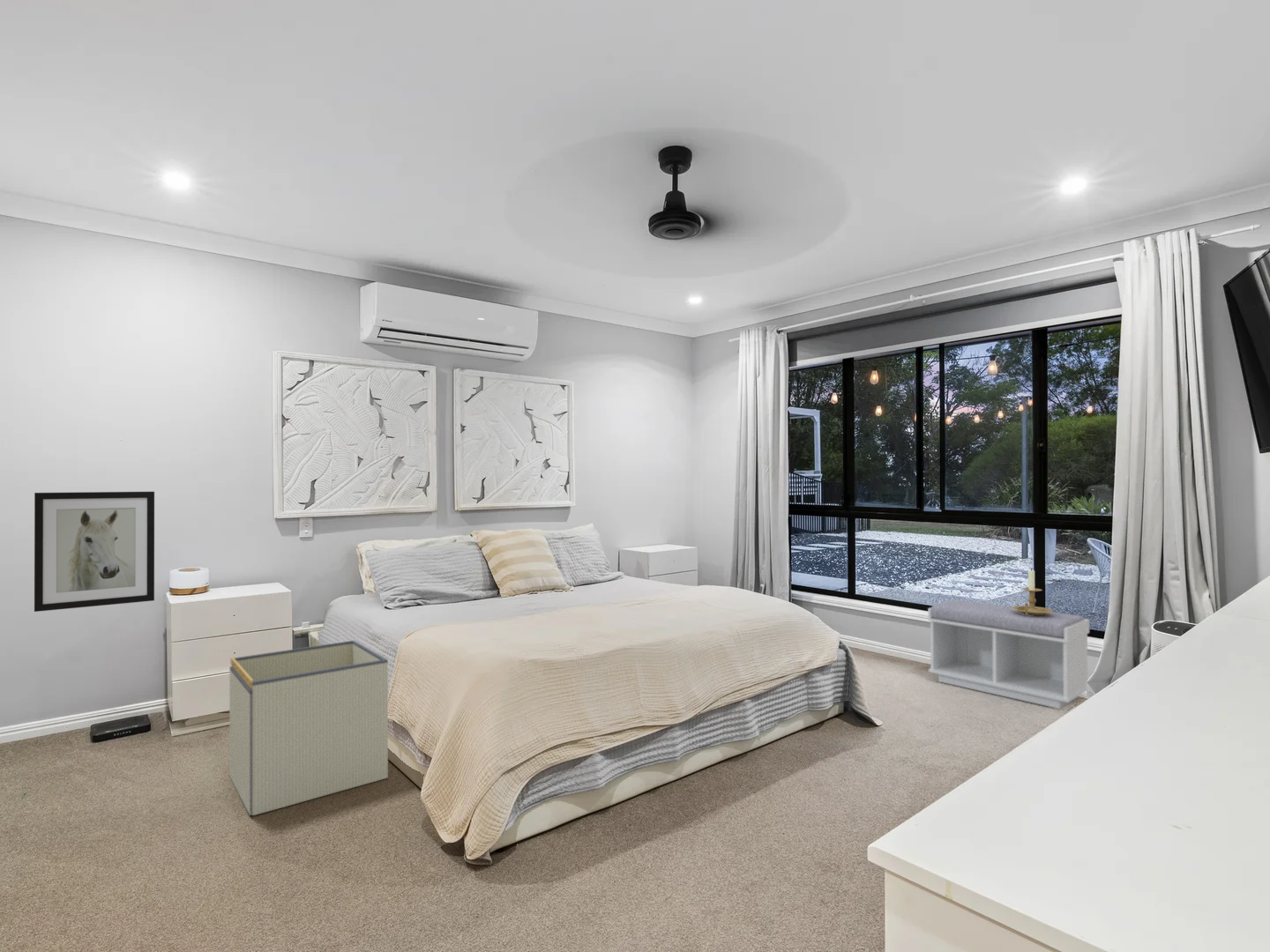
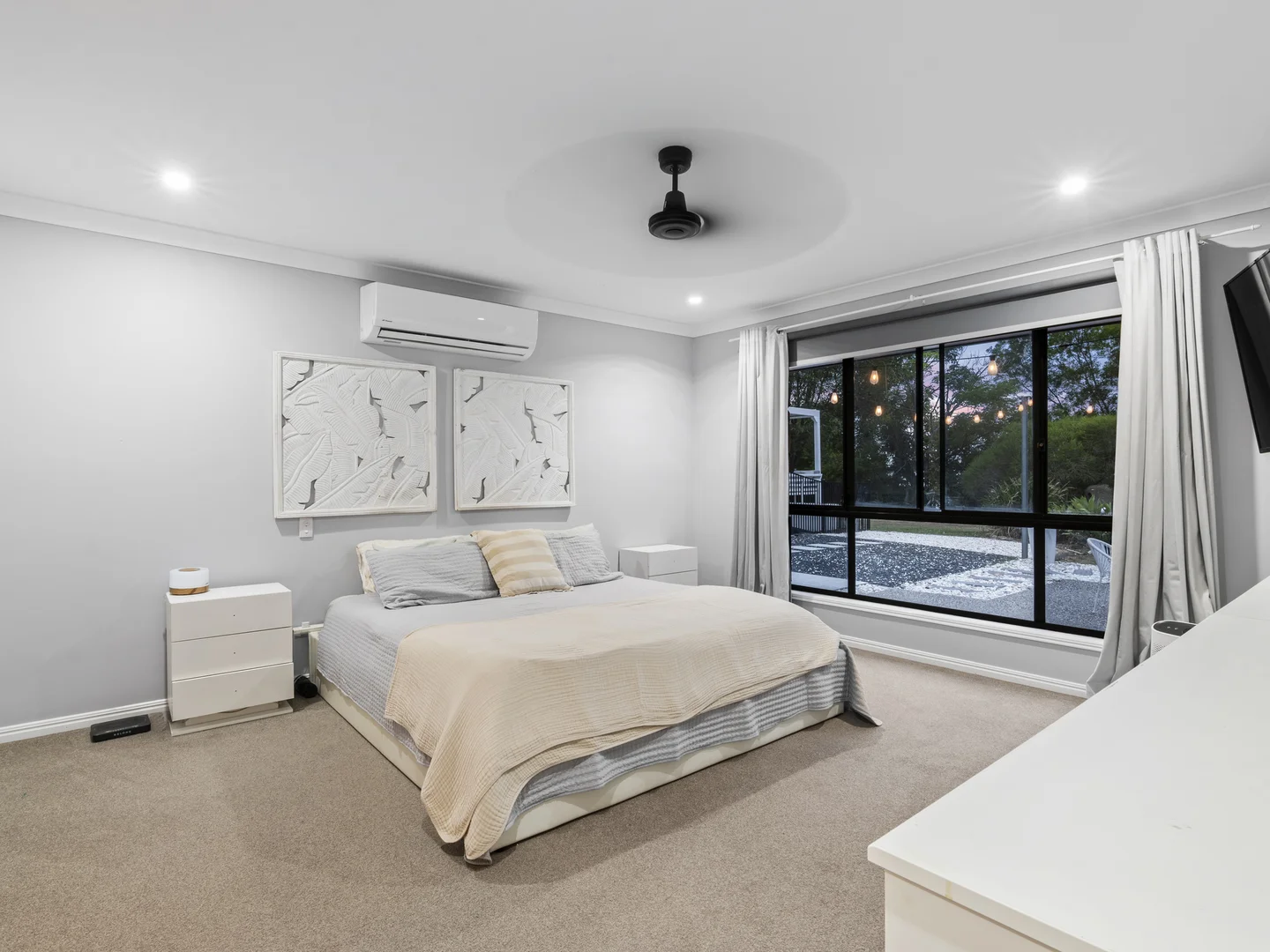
- storage bin [228,639,389,816]
- candle holder [1012,568,1054,615]
- bench [927,599,1090,710]
- wall art [34,491,155,613]
